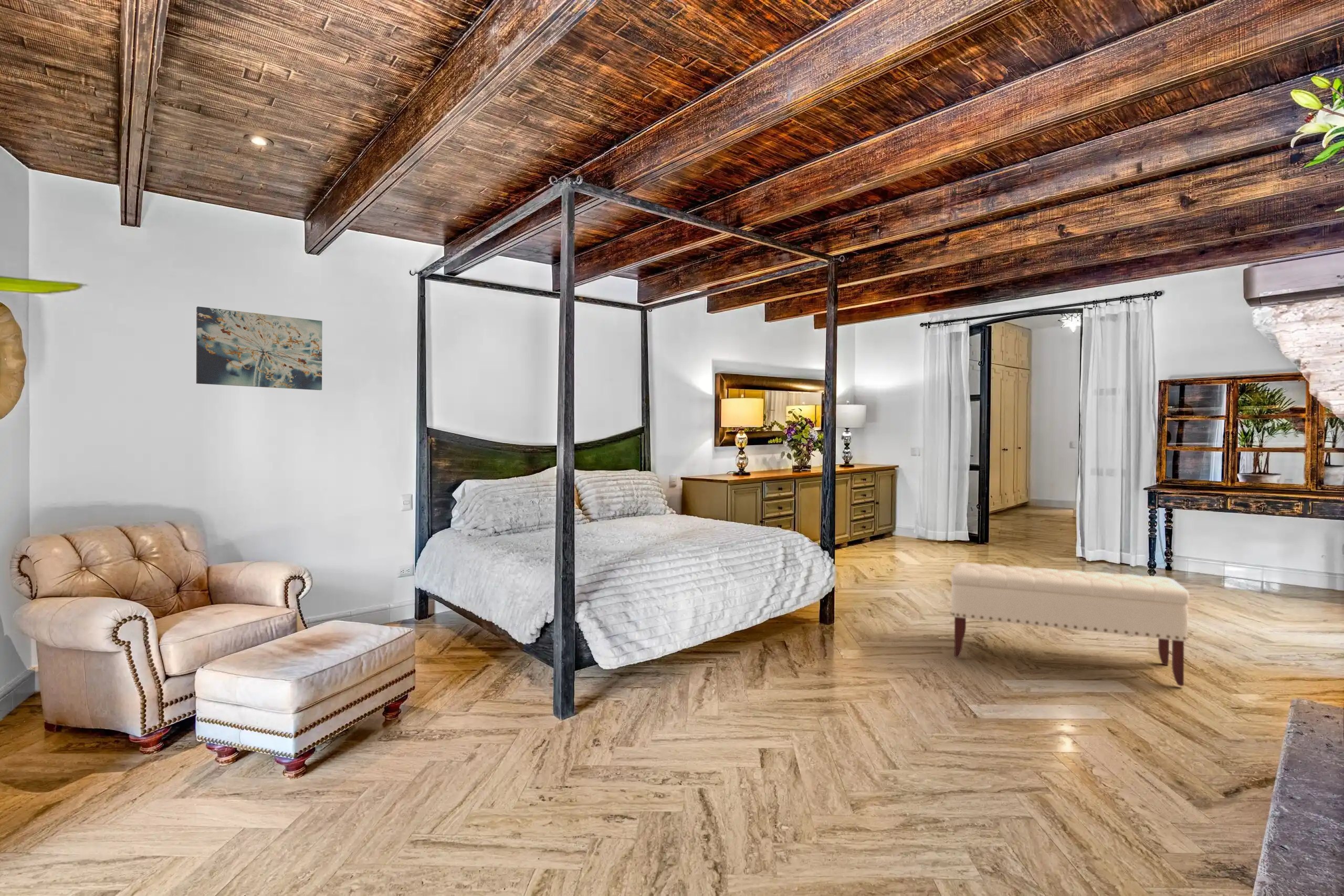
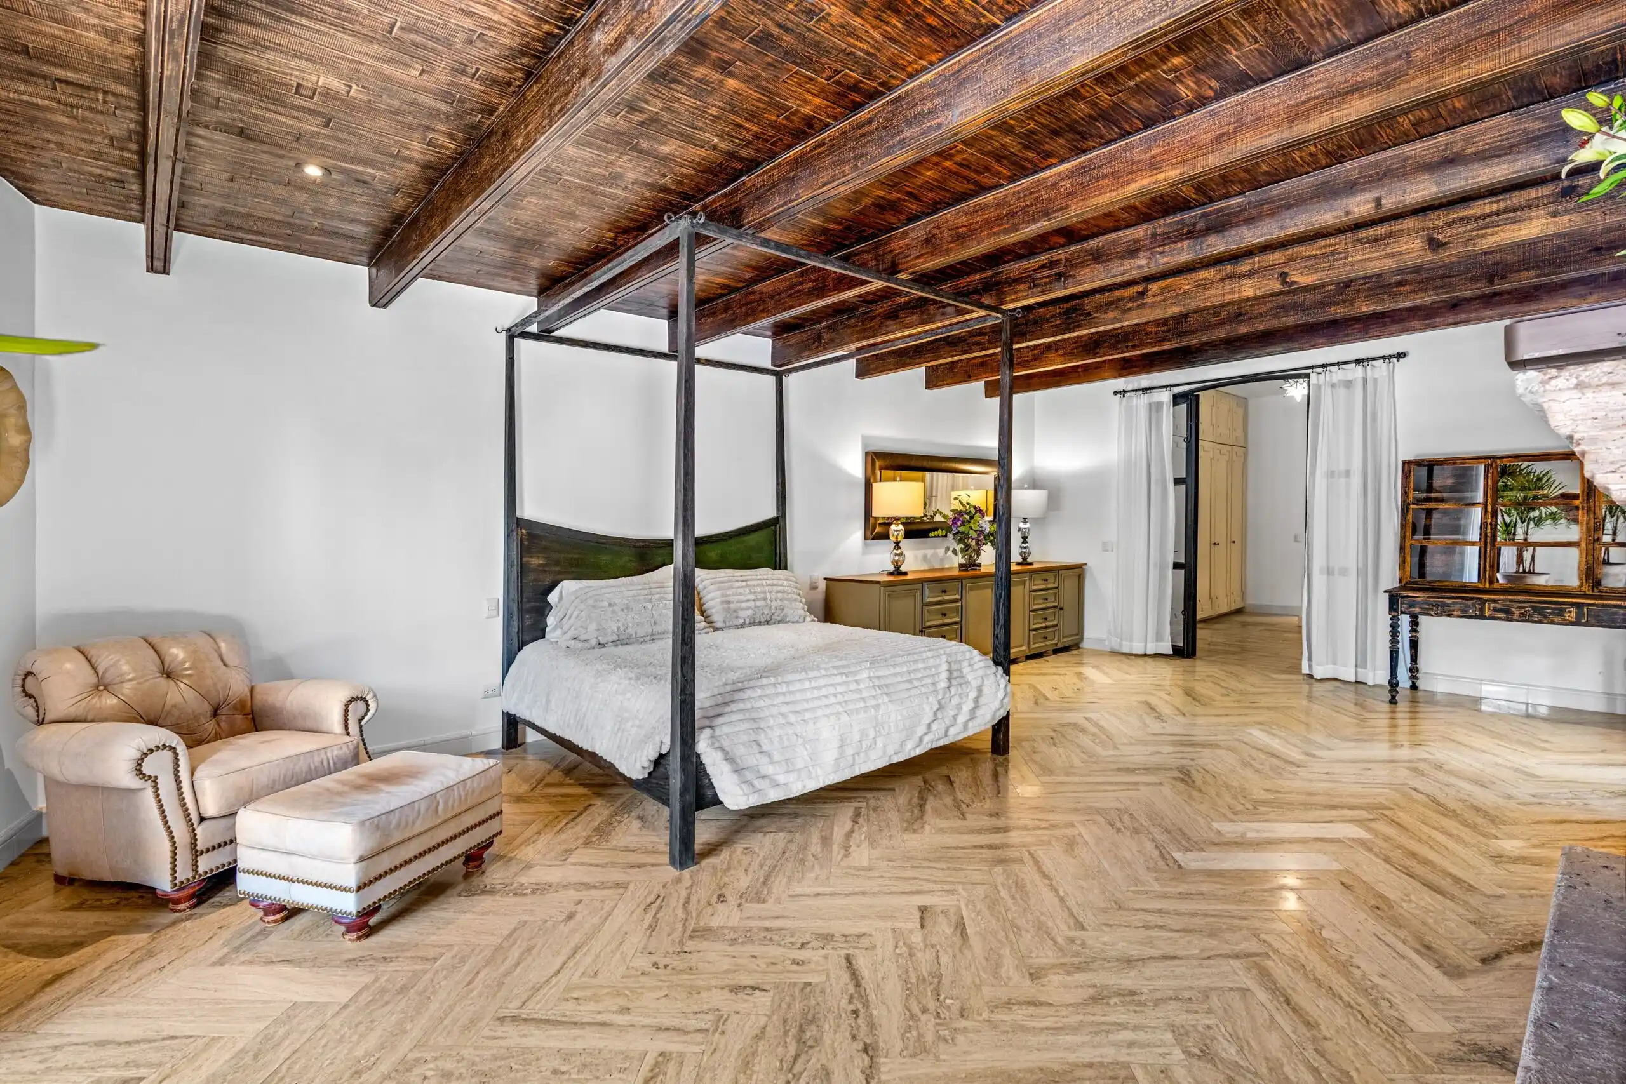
- bench [950,562,1190,687]
- wall art [196,306,323,391]
